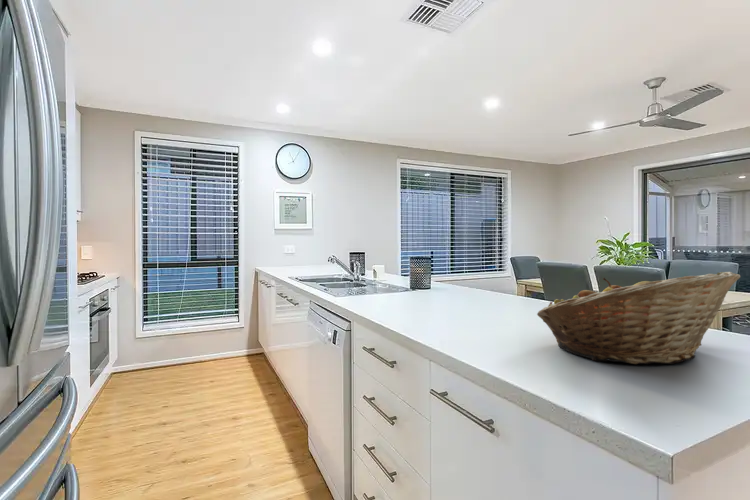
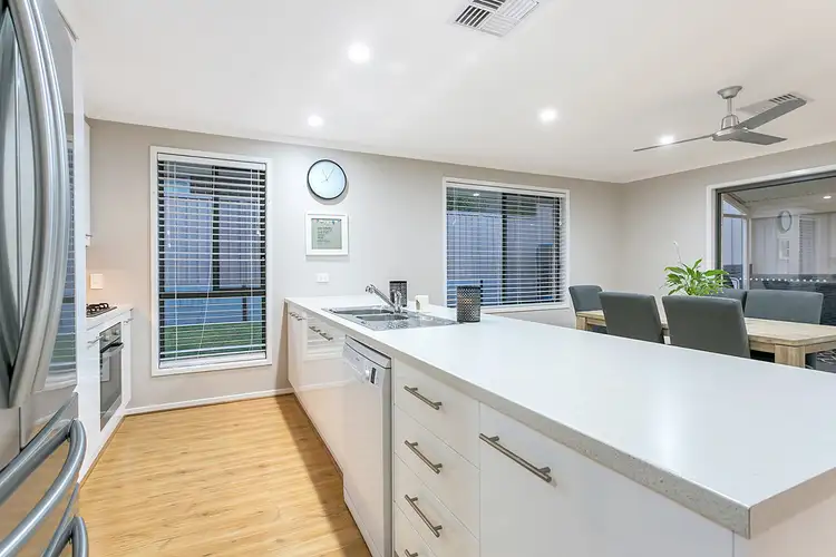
- fruit basket [536,271,741,365]
